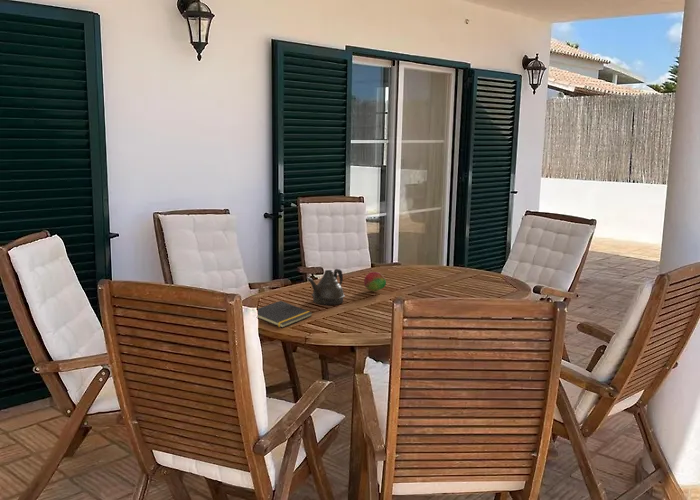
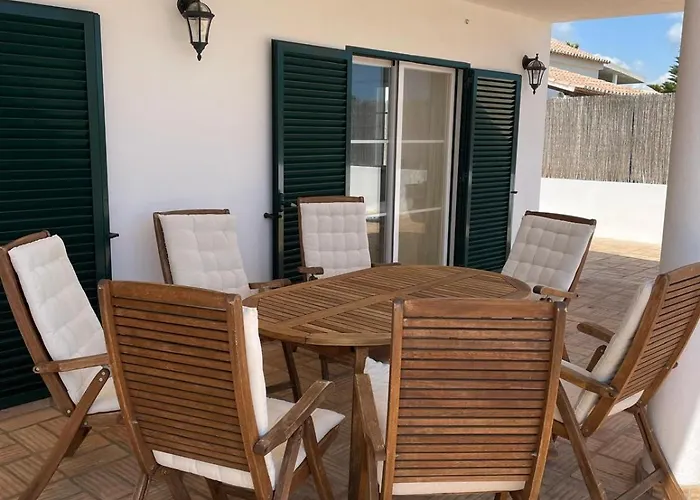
- teapot [305,268,346,306]
- notepad [257,300,313,329]
- fruit [363,271,387,292]
